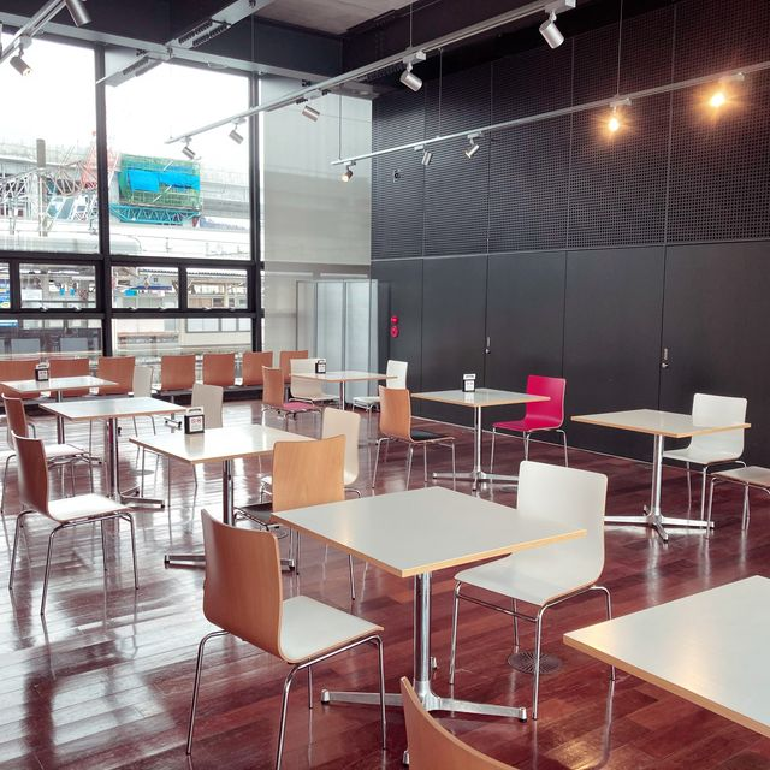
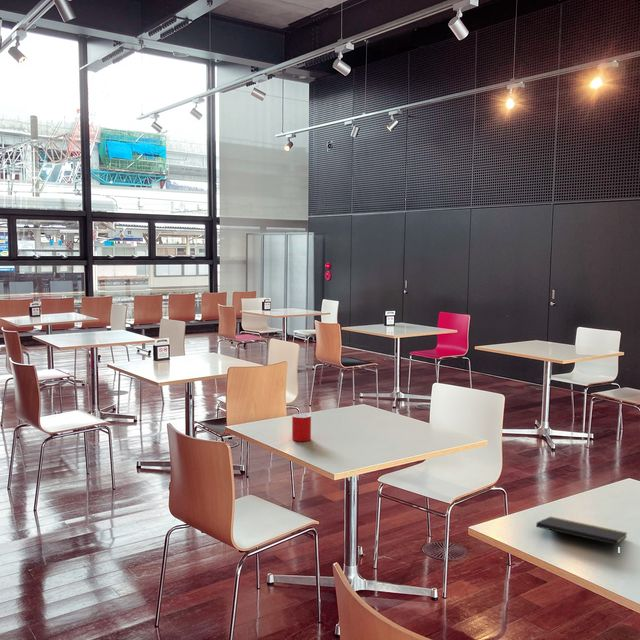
+ cup [291,413,312,442]
+ notepad [535,516,628,557]
